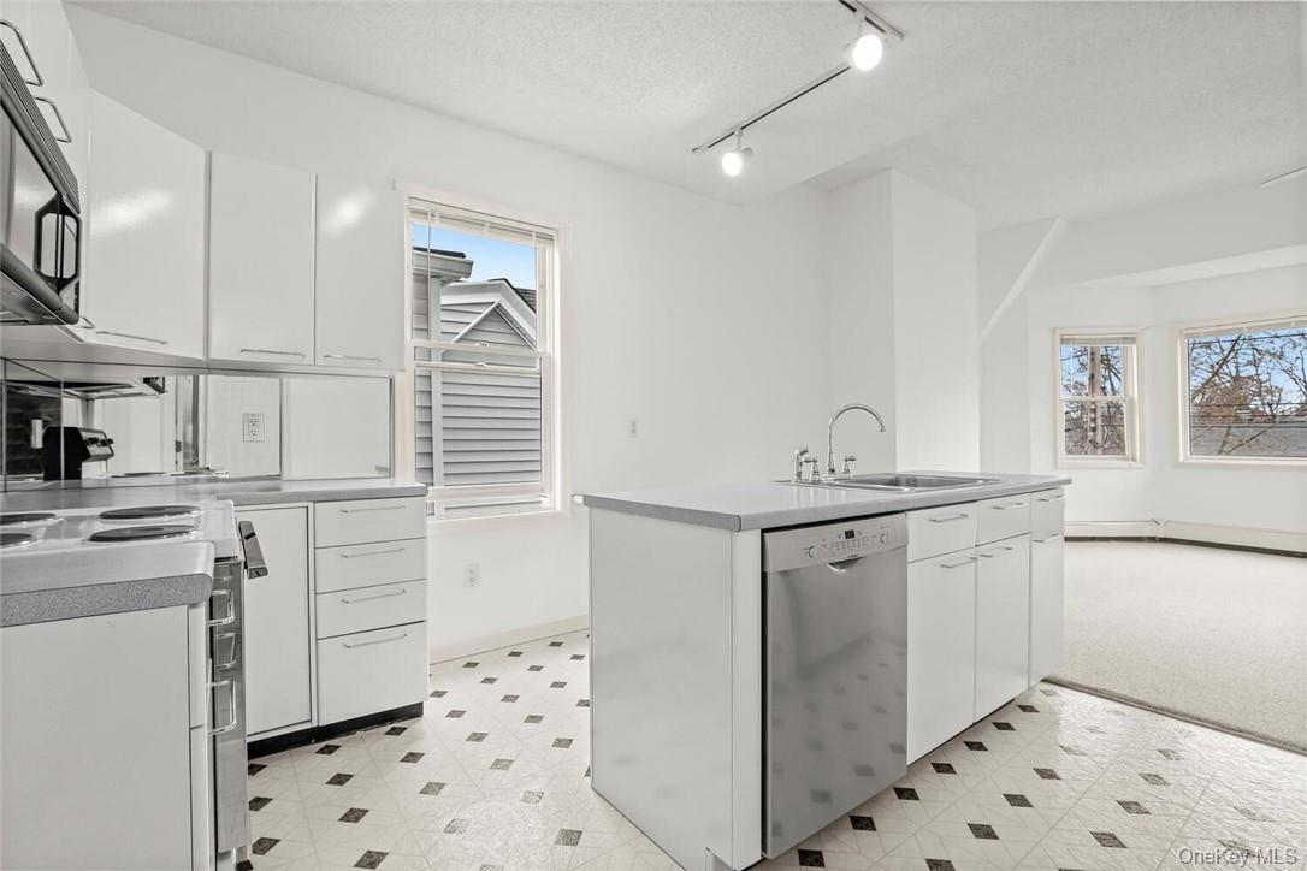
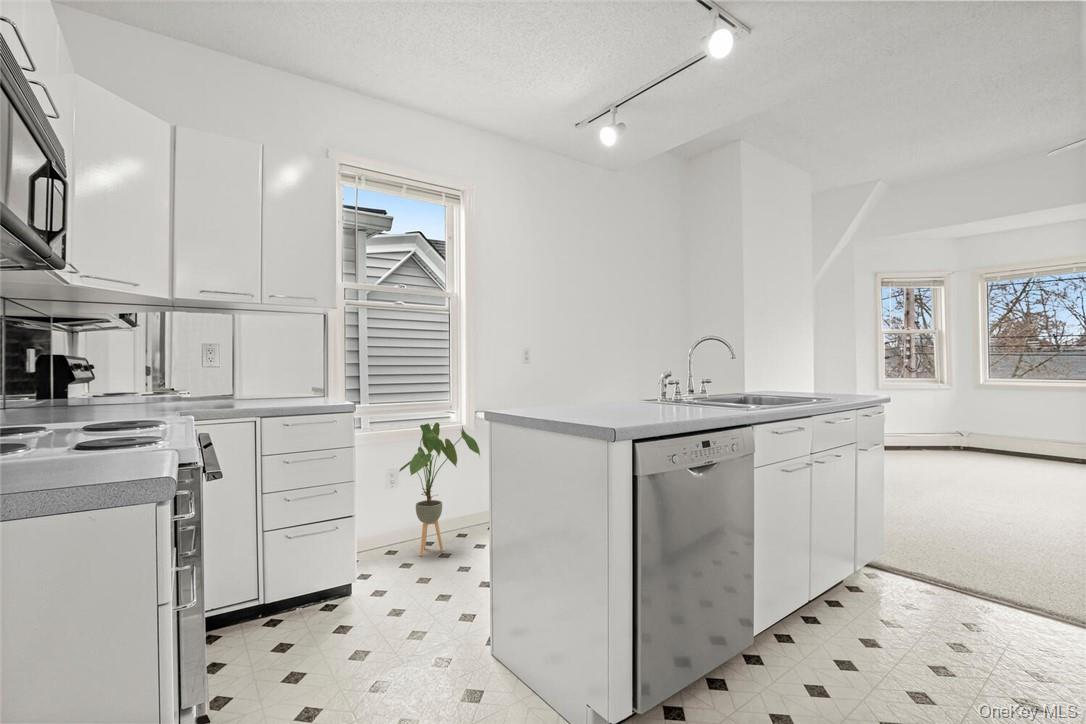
+ house plant [398,421,481,557]
